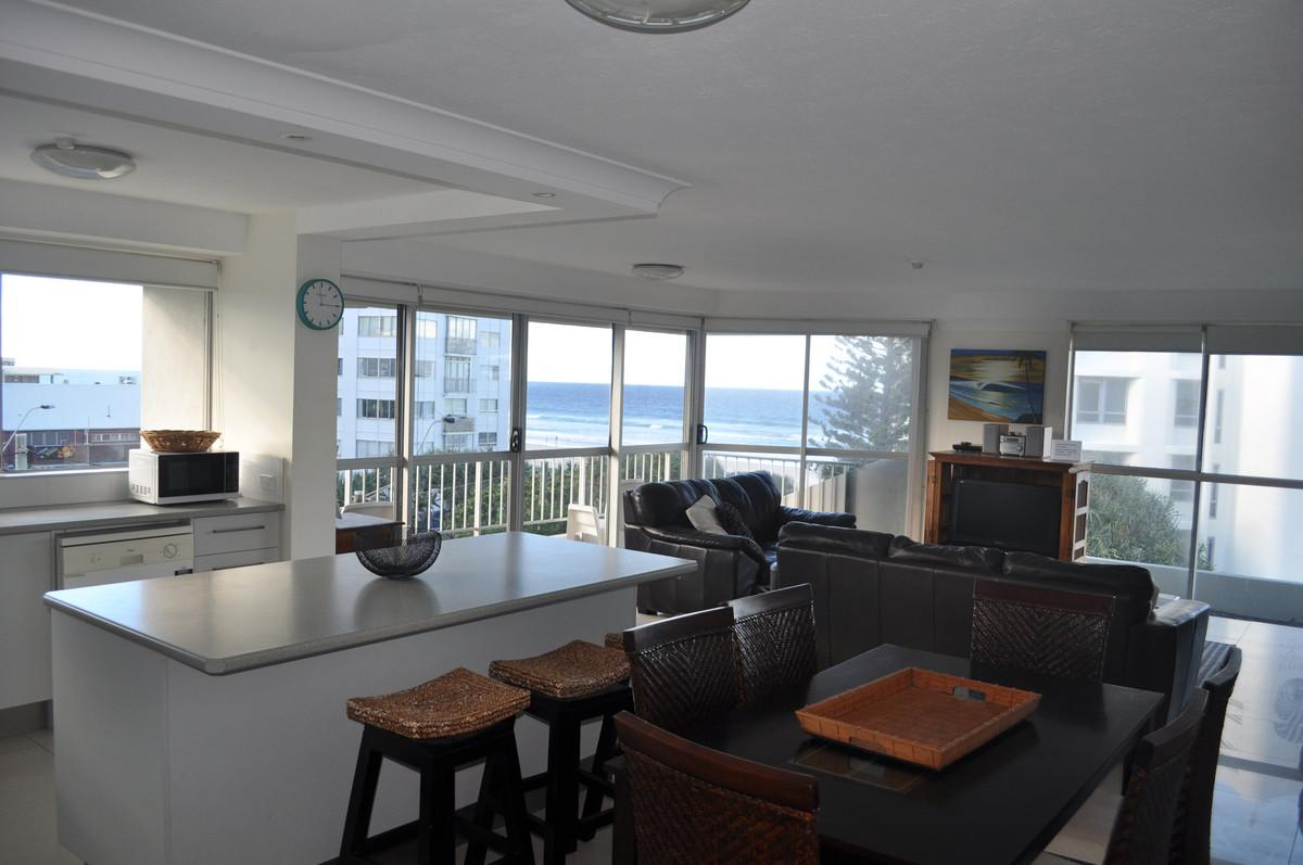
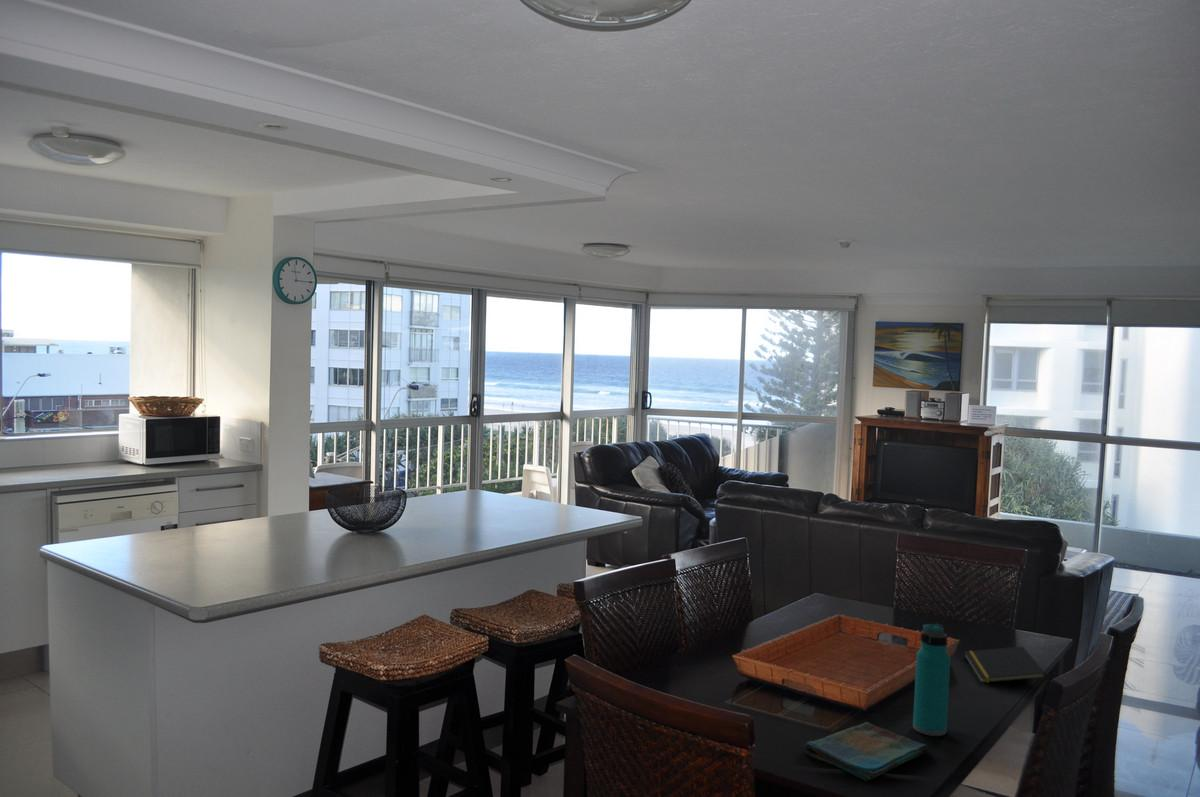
+ notepad [963,645,1047,684]
+ dish towel [802,721,929,782]
+ water bottle [912,623,951,737]
